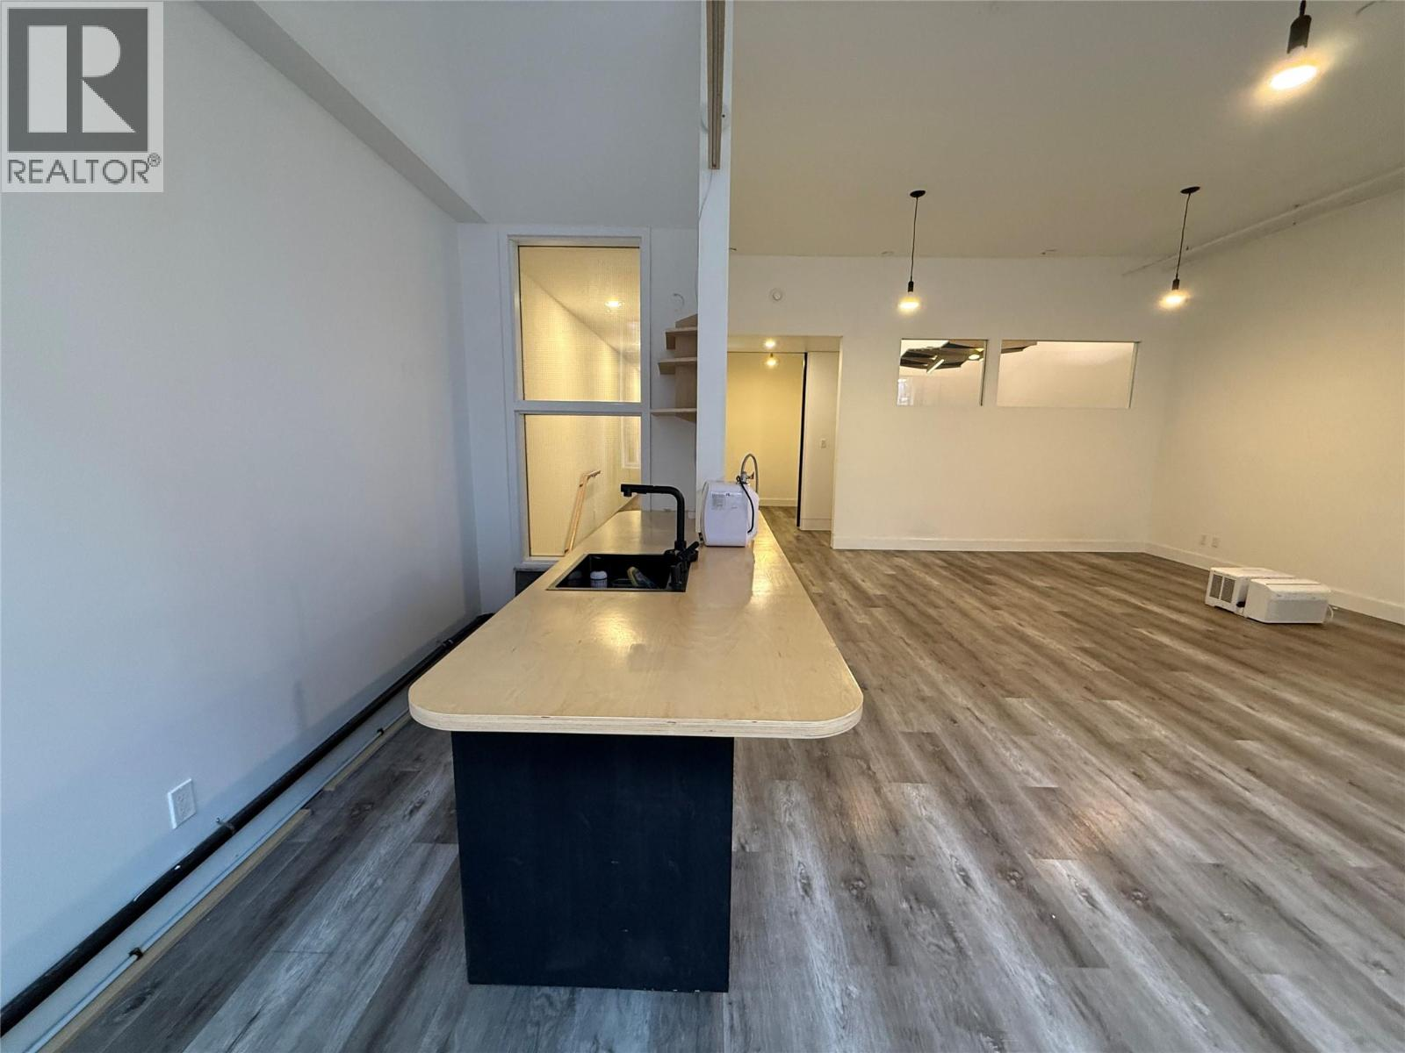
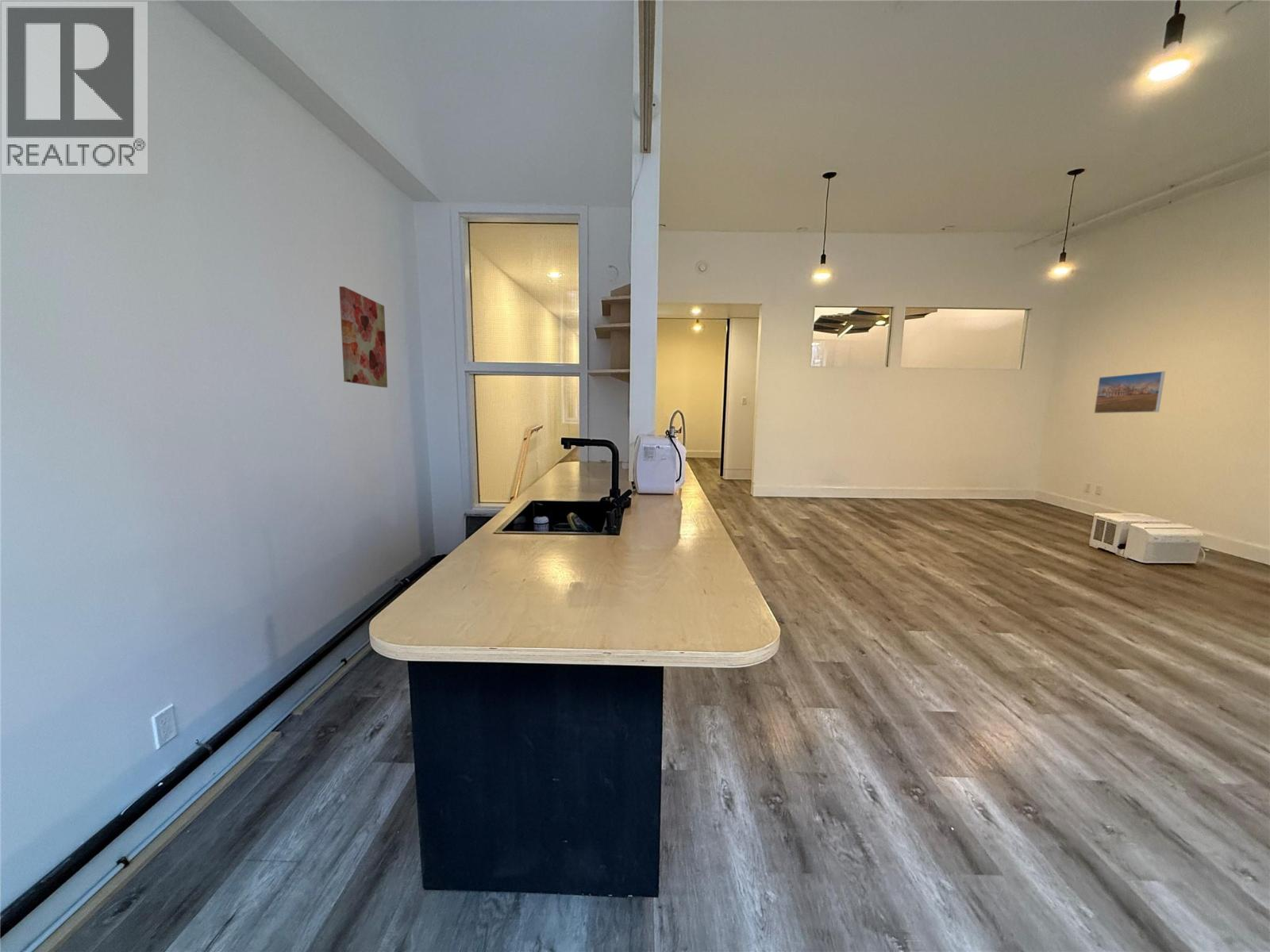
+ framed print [1093,370,1166,414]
+ wall art [338,286,388,388]
